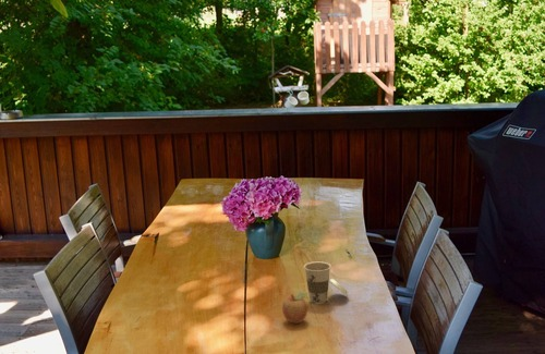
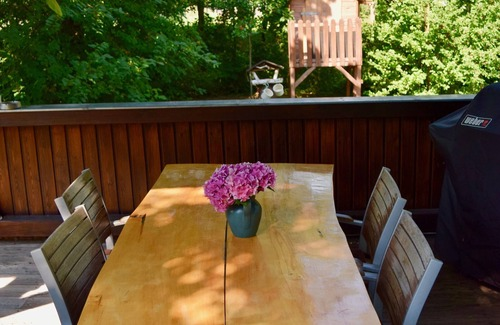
- cup [303,260,350,305]
- fruit [281,291,308,325]
